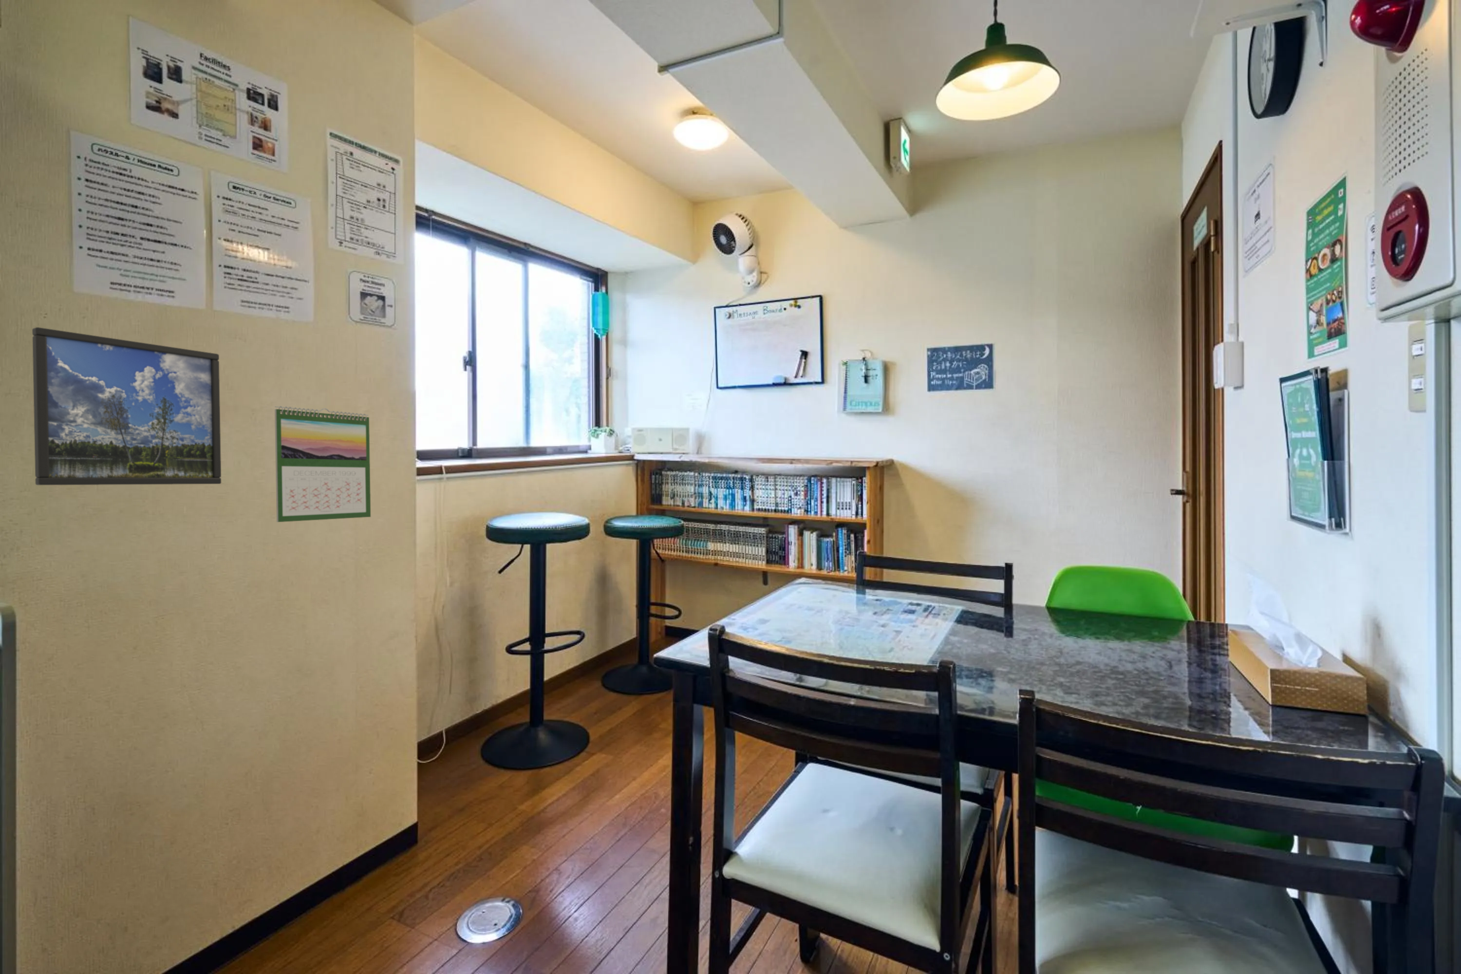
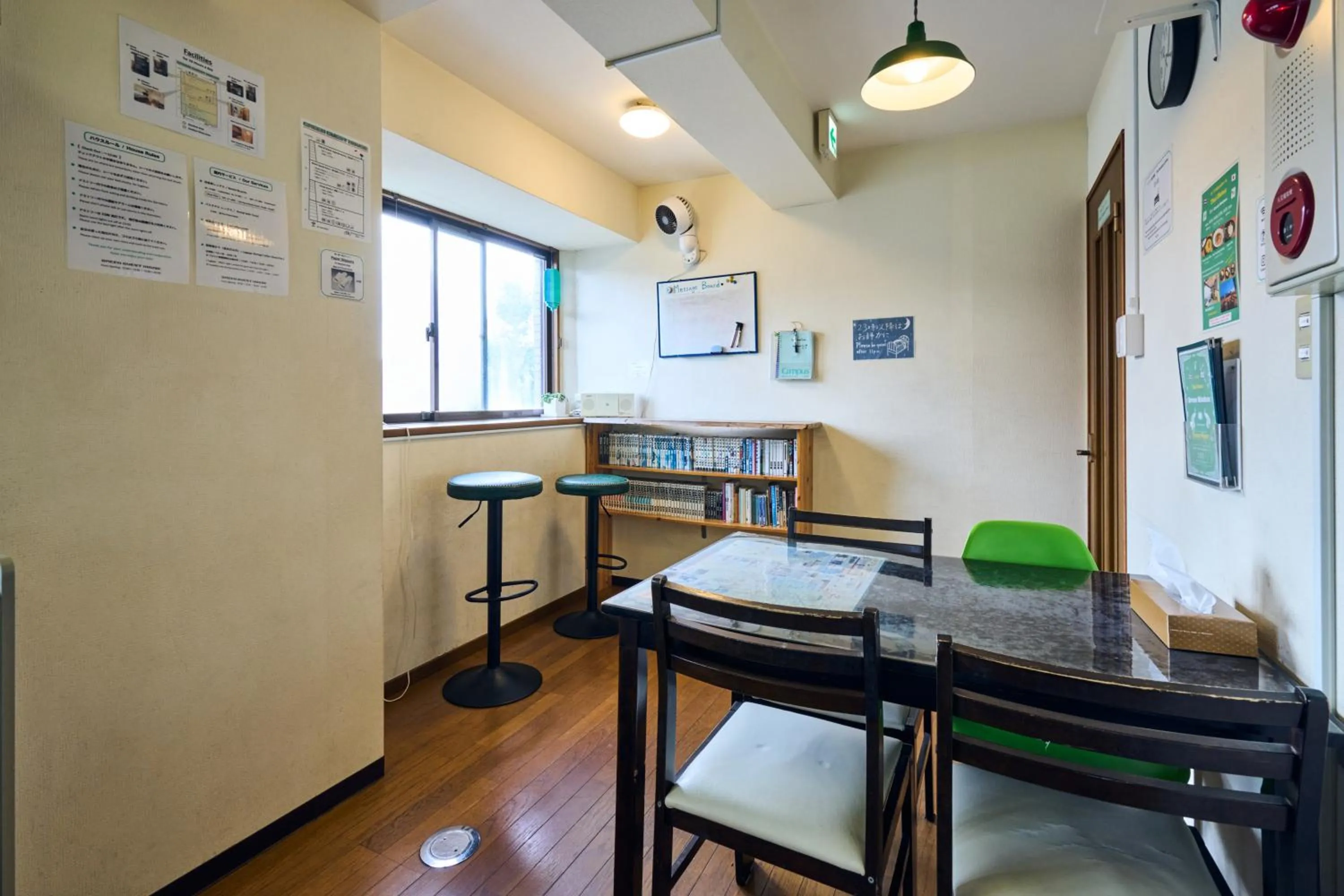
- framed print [32,327,222,486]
- calendar [274,405,371,523]
